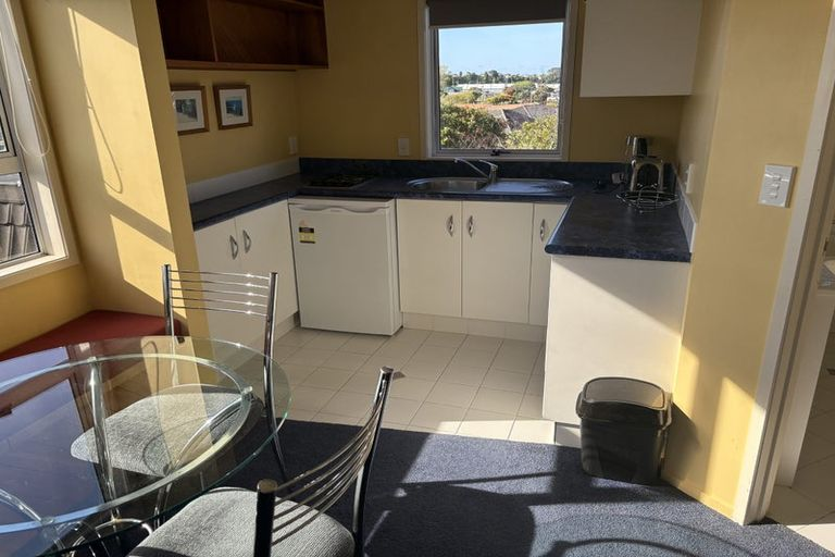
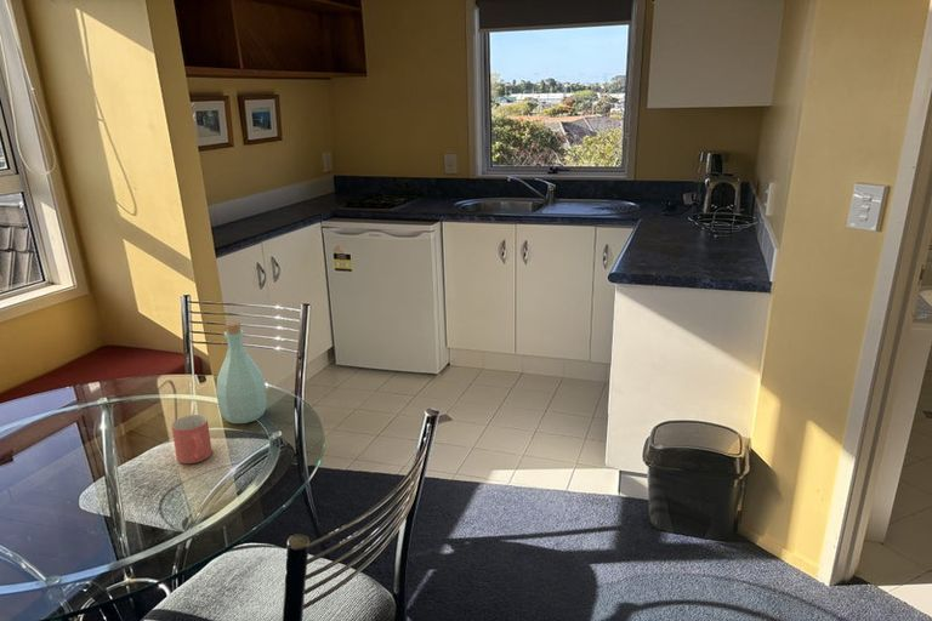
+ bottle [215,320,268,425]
+ mug [170,414,214,465]
